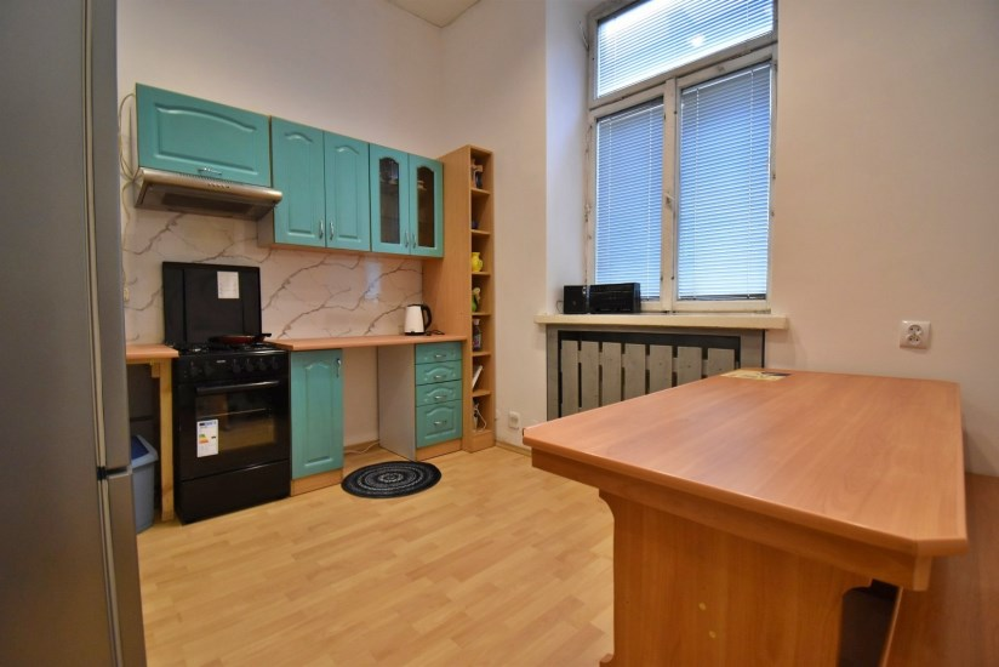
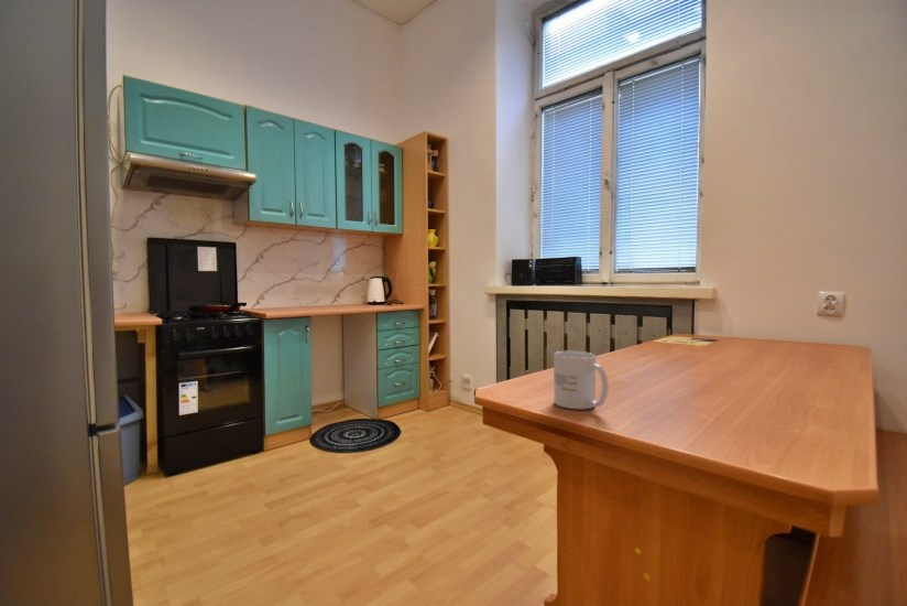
+ mug [553,350,610,410]
